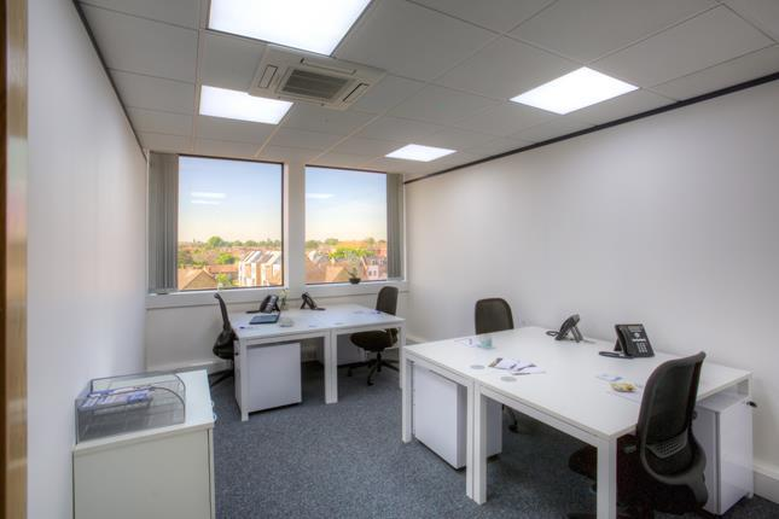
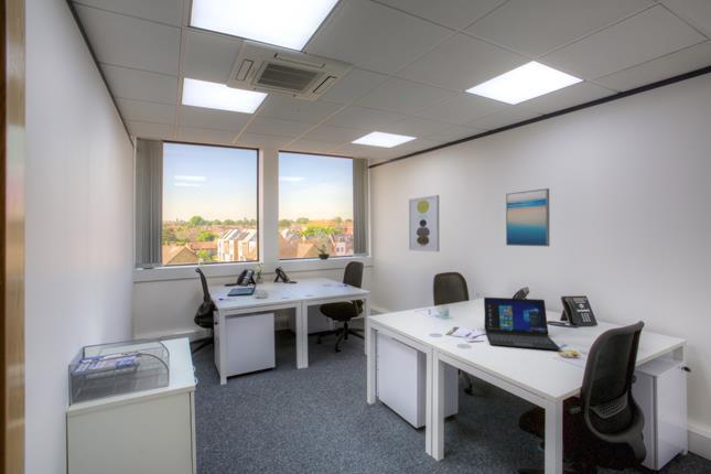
+ wall art [408,194,440,252]
+ wall art [505,187,550,247]
+ laptop [483,297,562,351]
